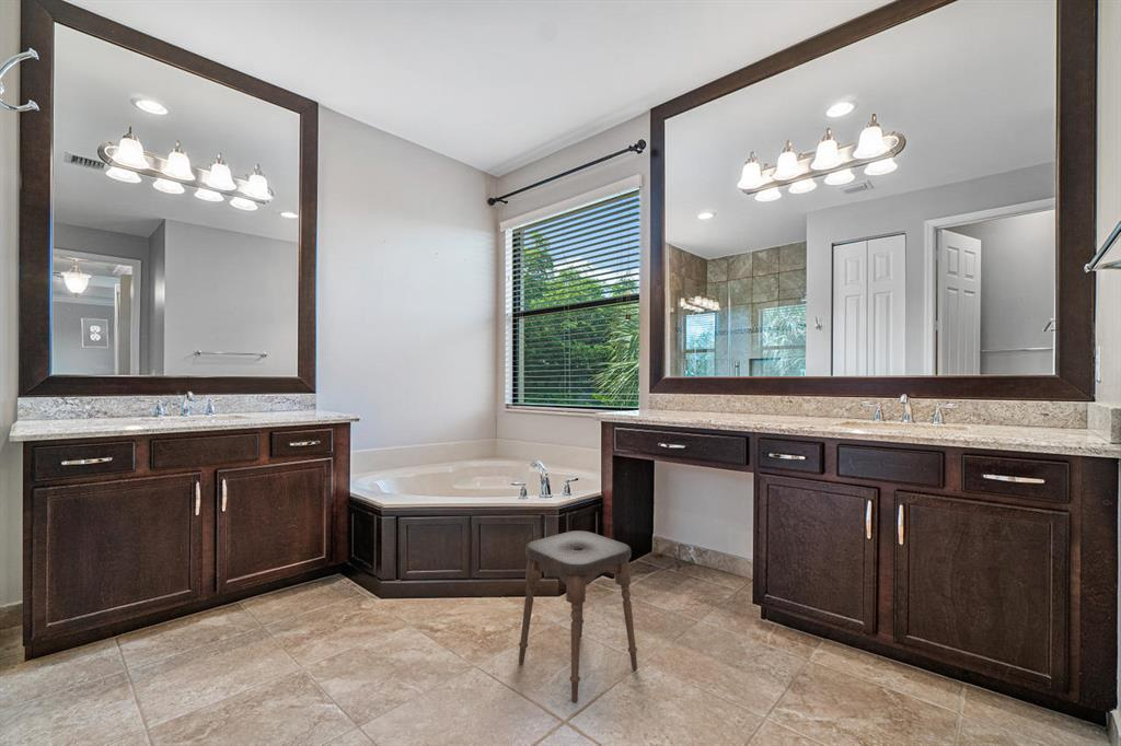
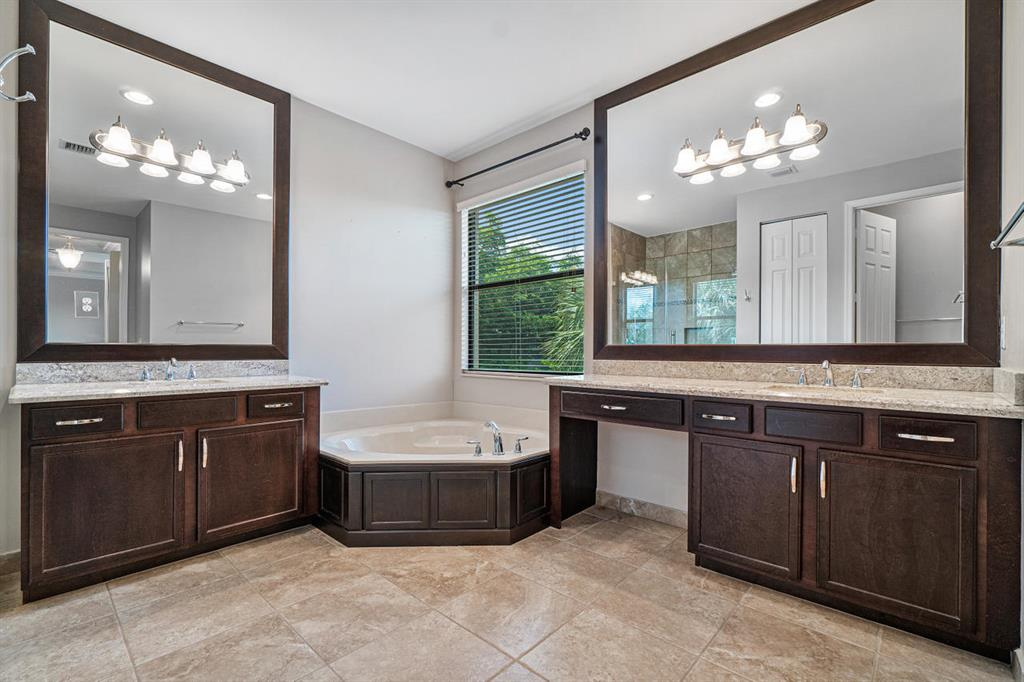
- stool [518,529,638,703]
